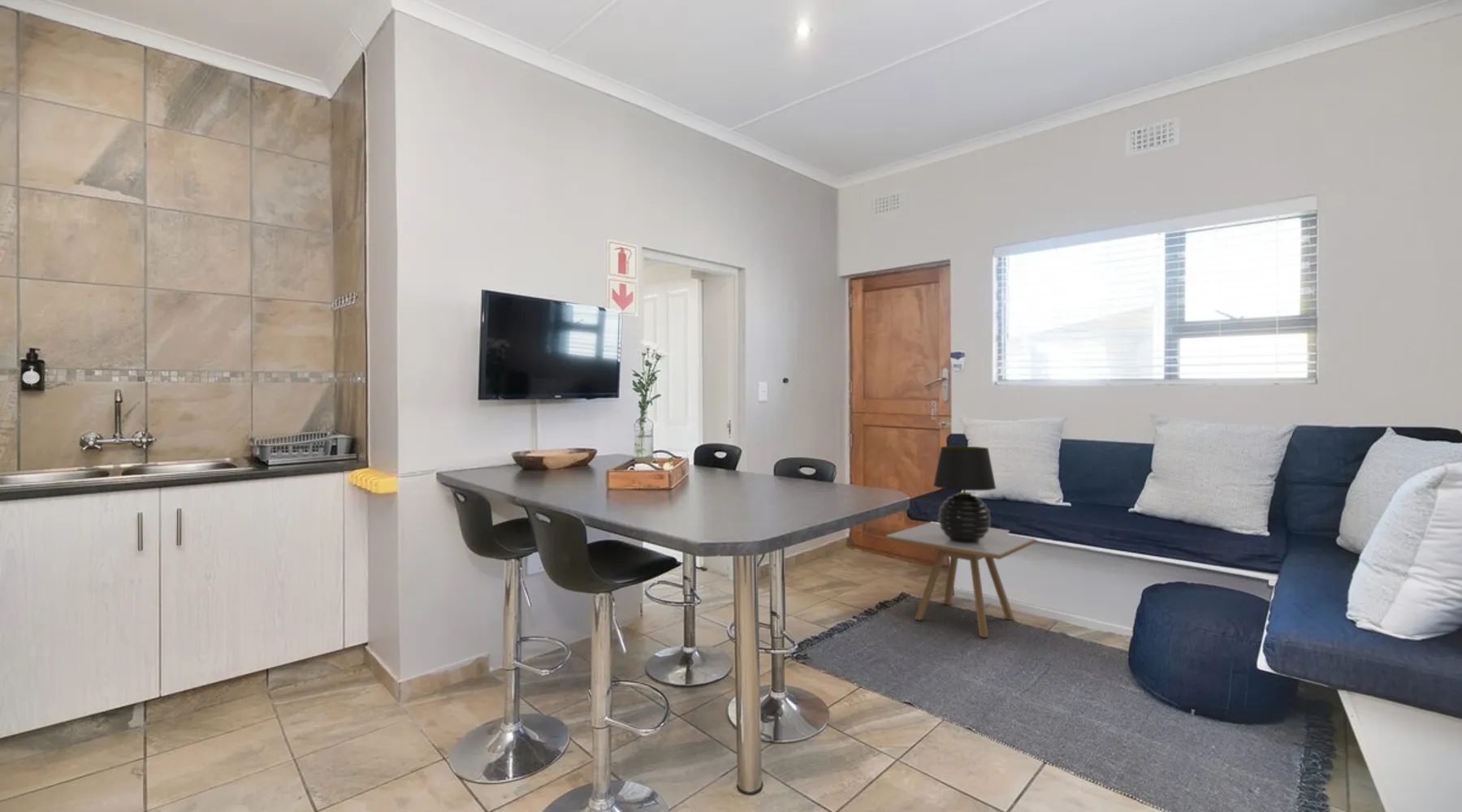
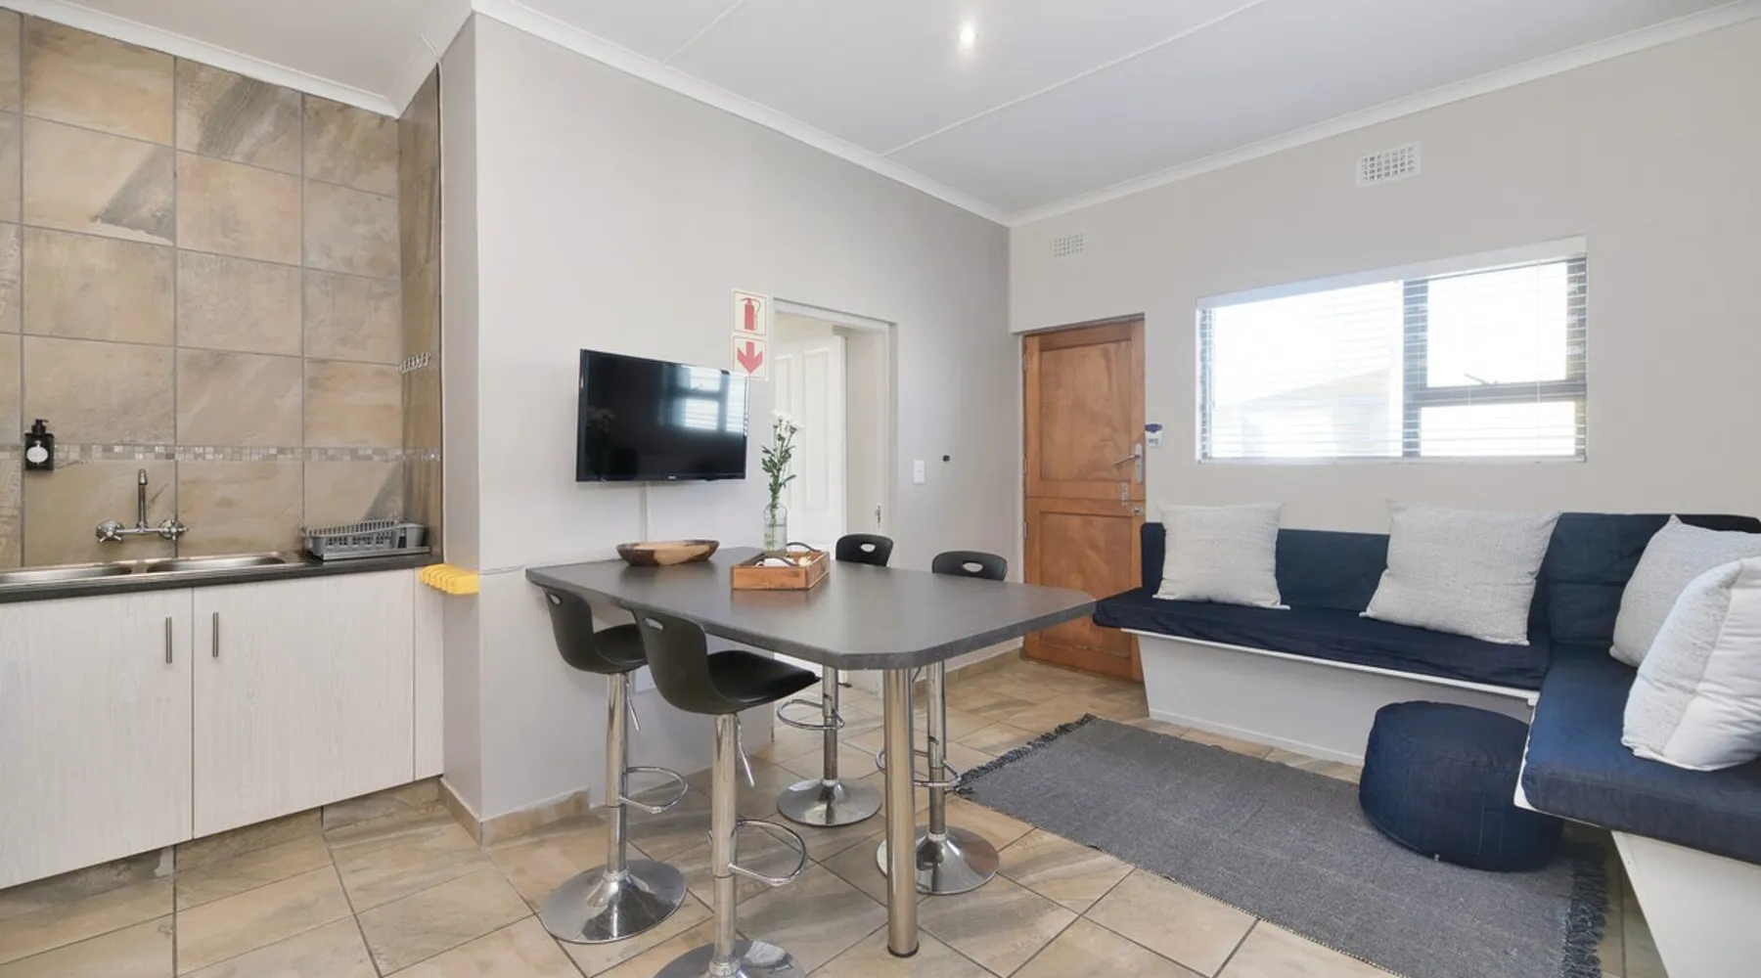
- table lamp [932,445,997,542]
- side table [885,522,1039,638]
